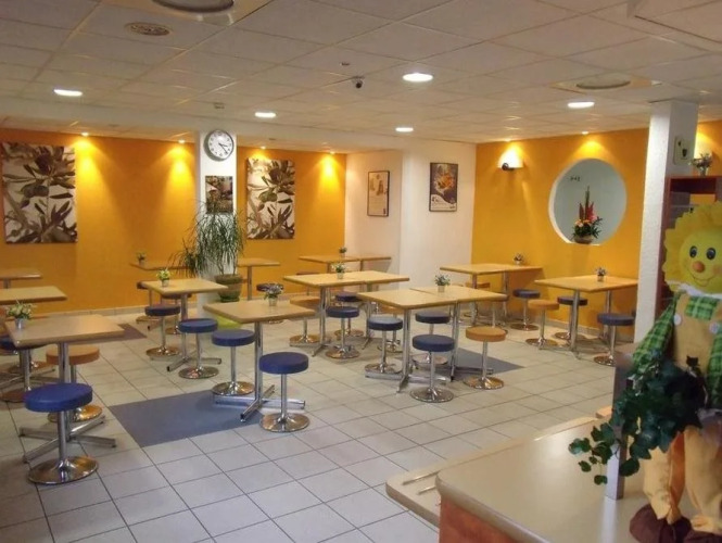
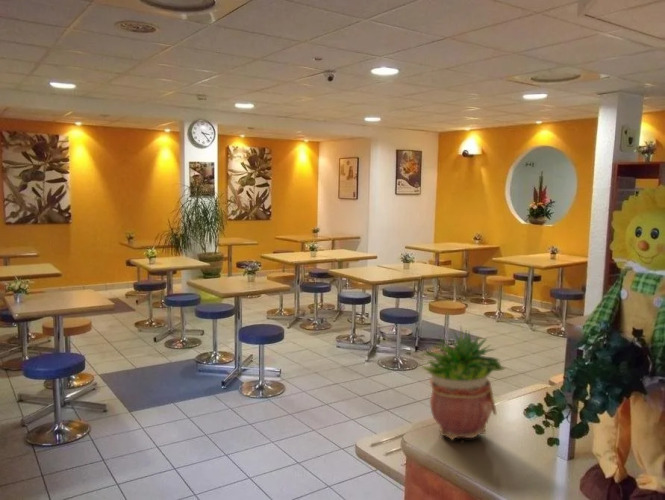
+ potted plant [419,325,508,443]
